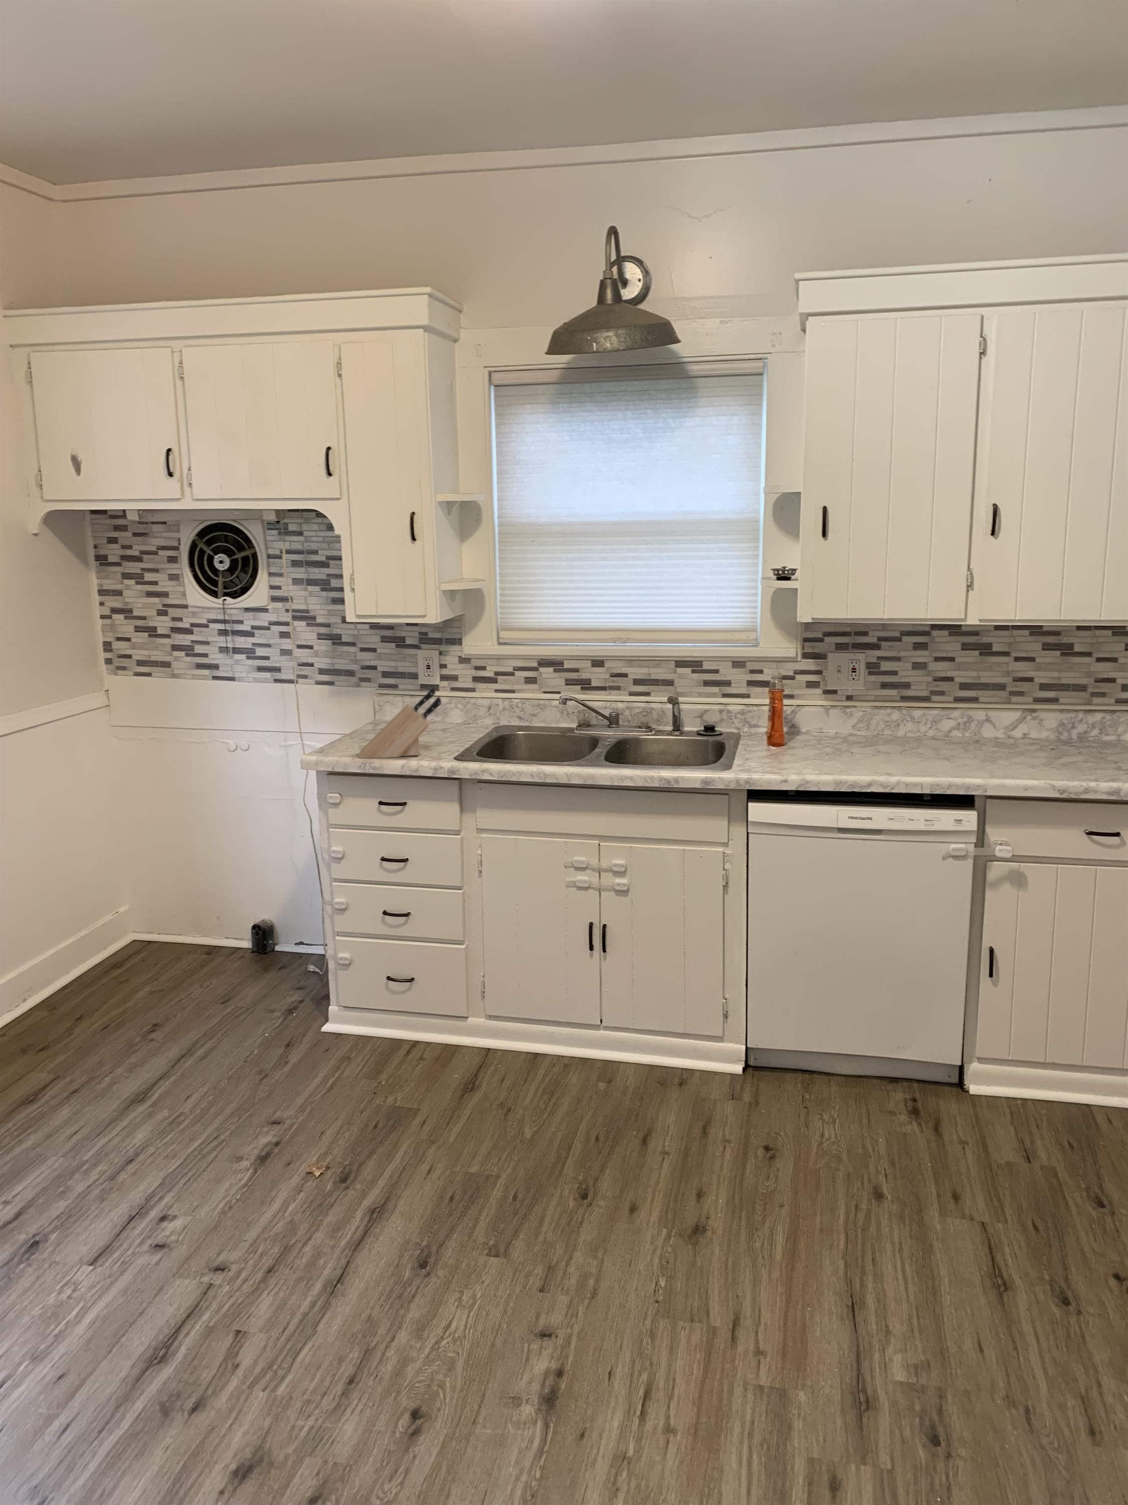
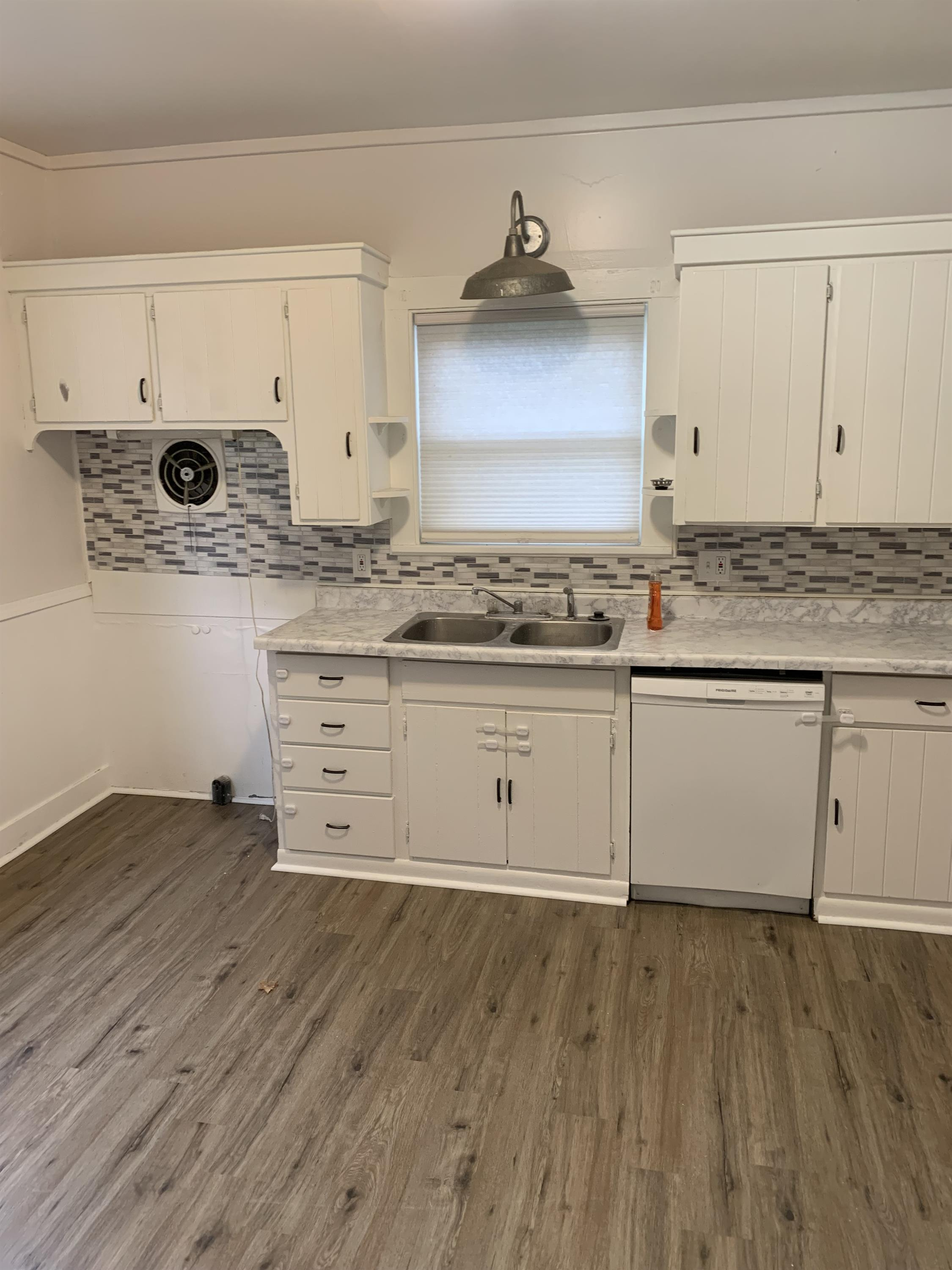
- knife block [358,686,442,760]
